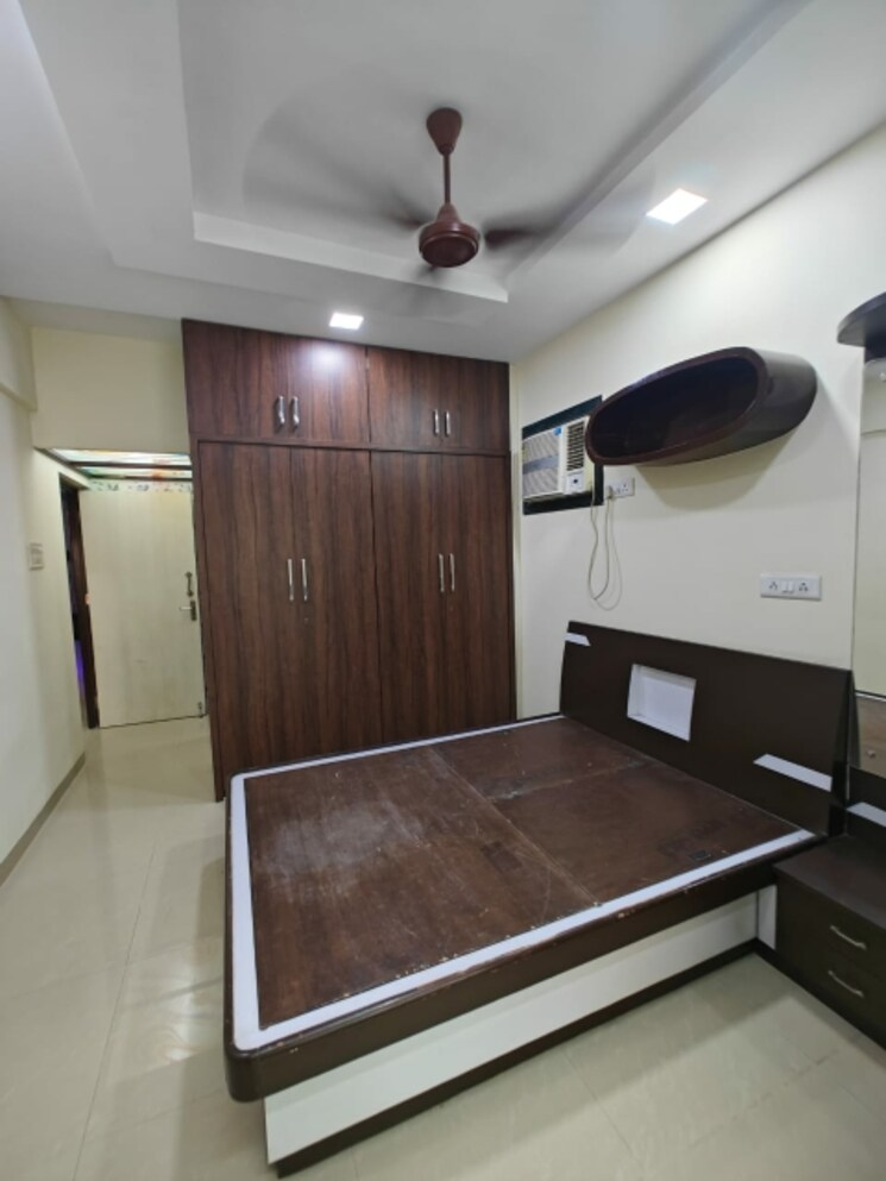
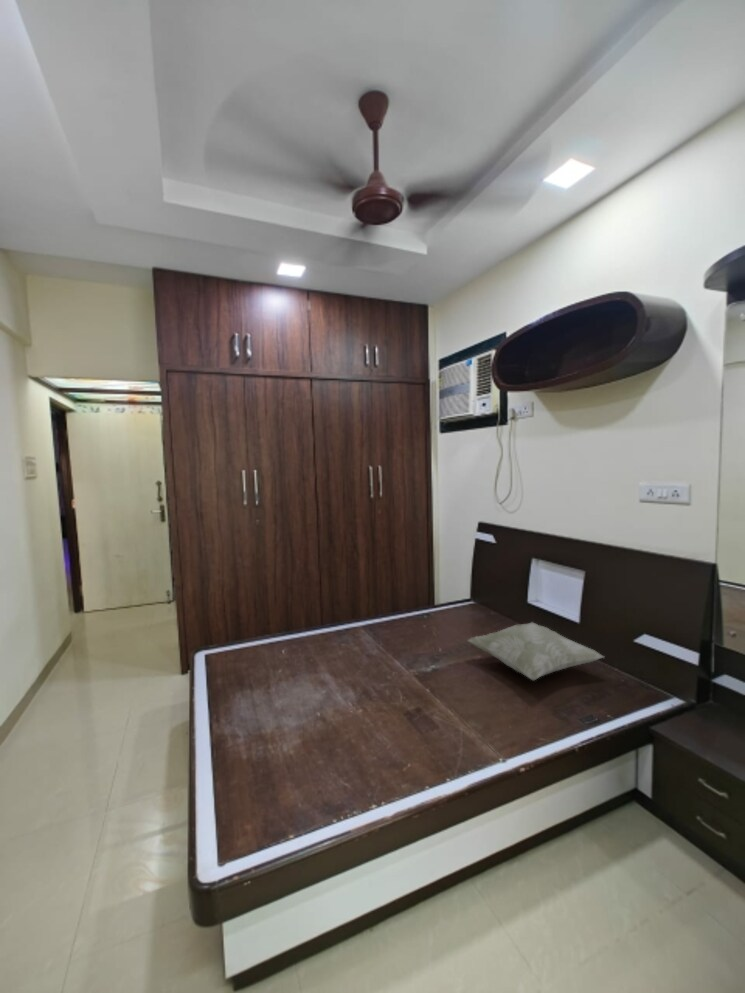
+ decorative pillow [467,621,605,682]
